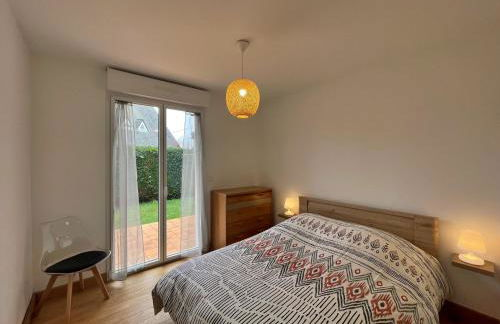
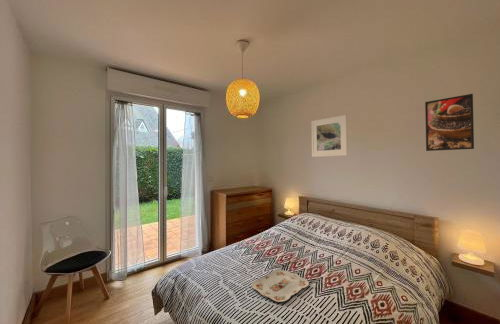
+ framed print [424,93,475,152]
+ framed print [310,114,349,158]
+ serving tray [251,269,310,303]
